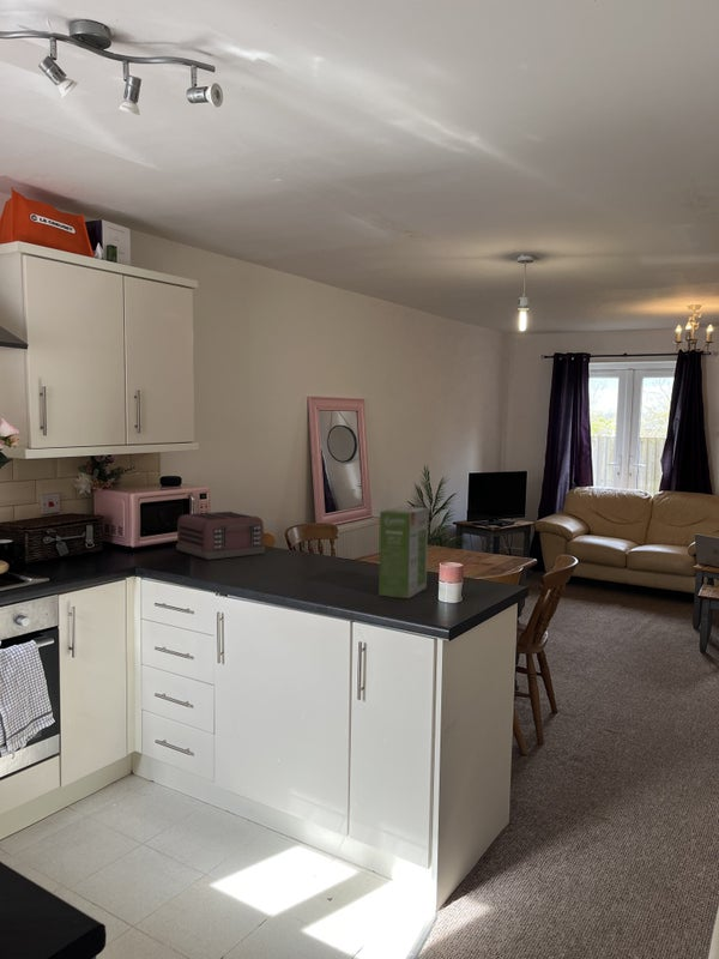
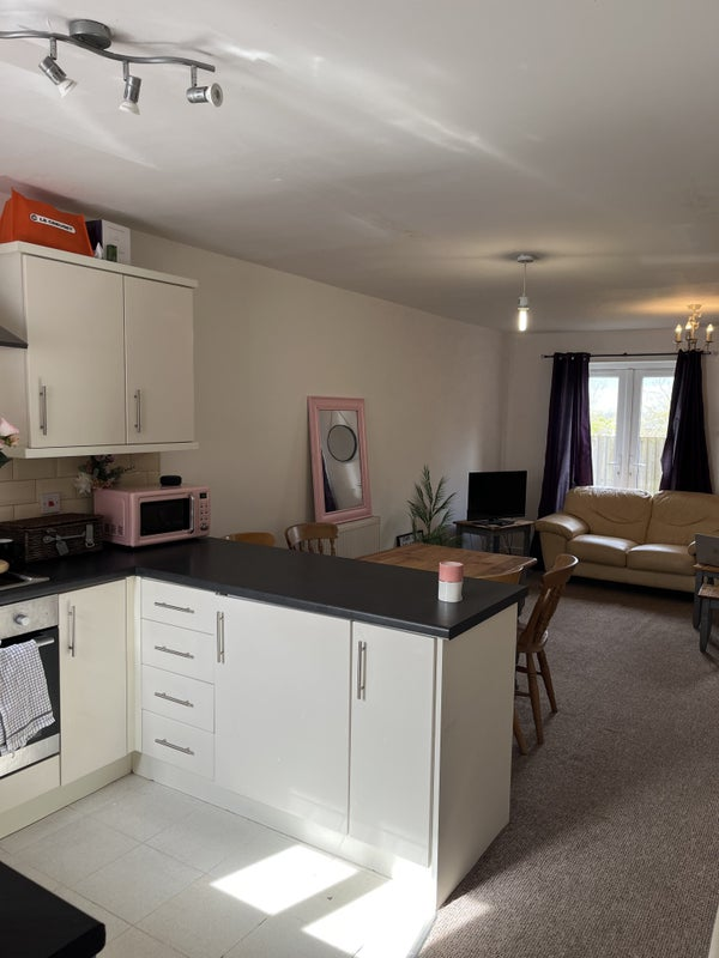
- toaster [175,511,266,561]
- food box [377,506,429,599]
